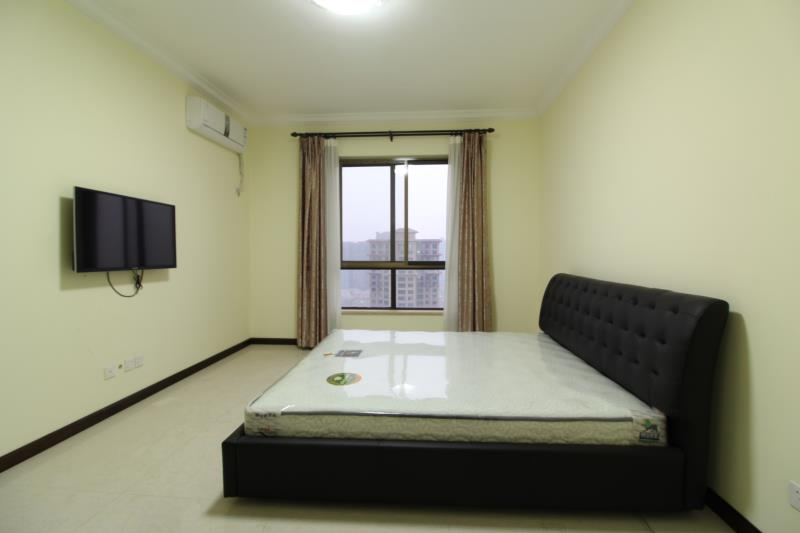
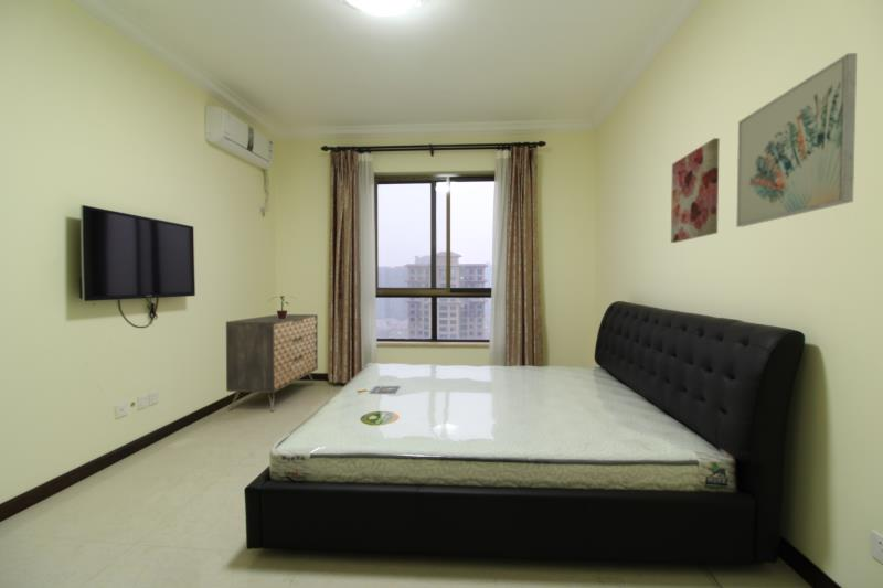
+ wall art [670,137,721,244]
+ dresser [225,313,319,413]
+ potted plant [269,295,297,319]
+ wall art [735,52,858,228]
